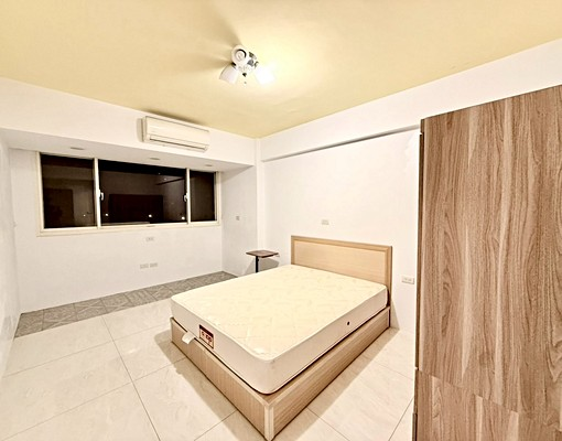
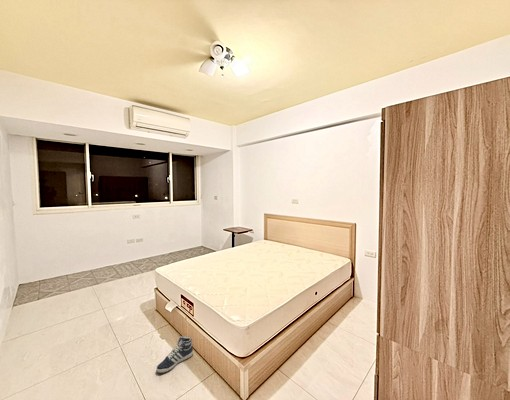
+ sneaker [155,335,194,374]
